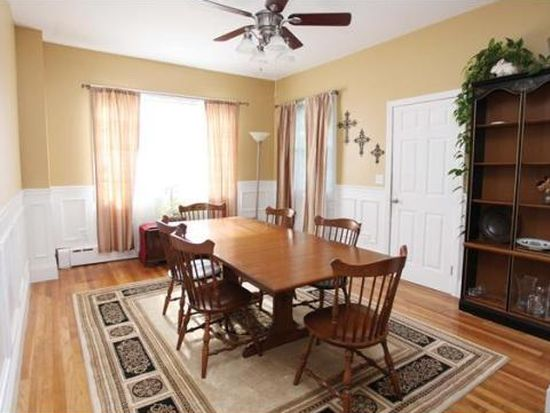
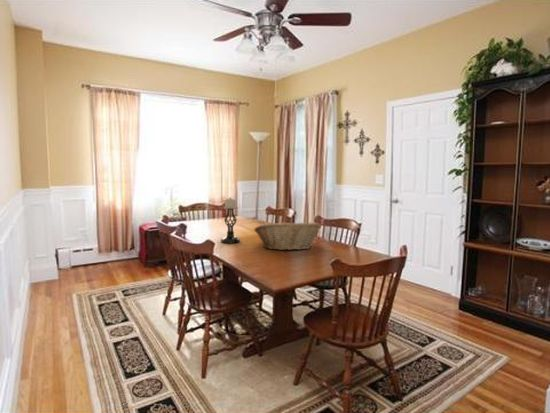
+ candle holder [220,196,241,244]
+ fruit basket [253,221,322,251]
